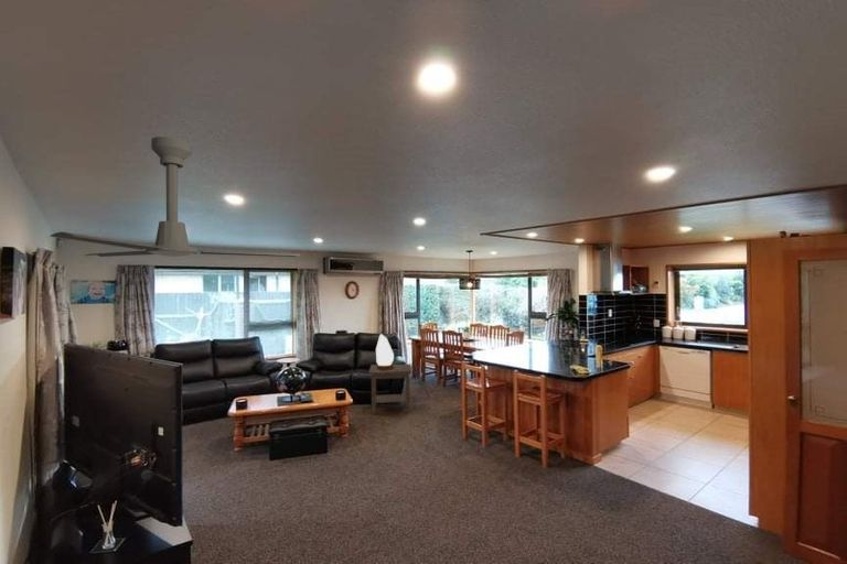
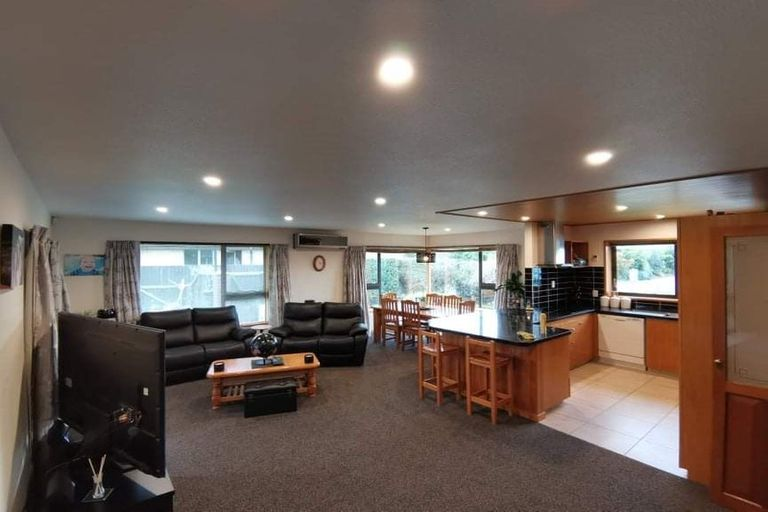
- ceiling fan [49,135,301,258]
- table lamp [375,333,395,369]
- side table [368,362,412,415]
